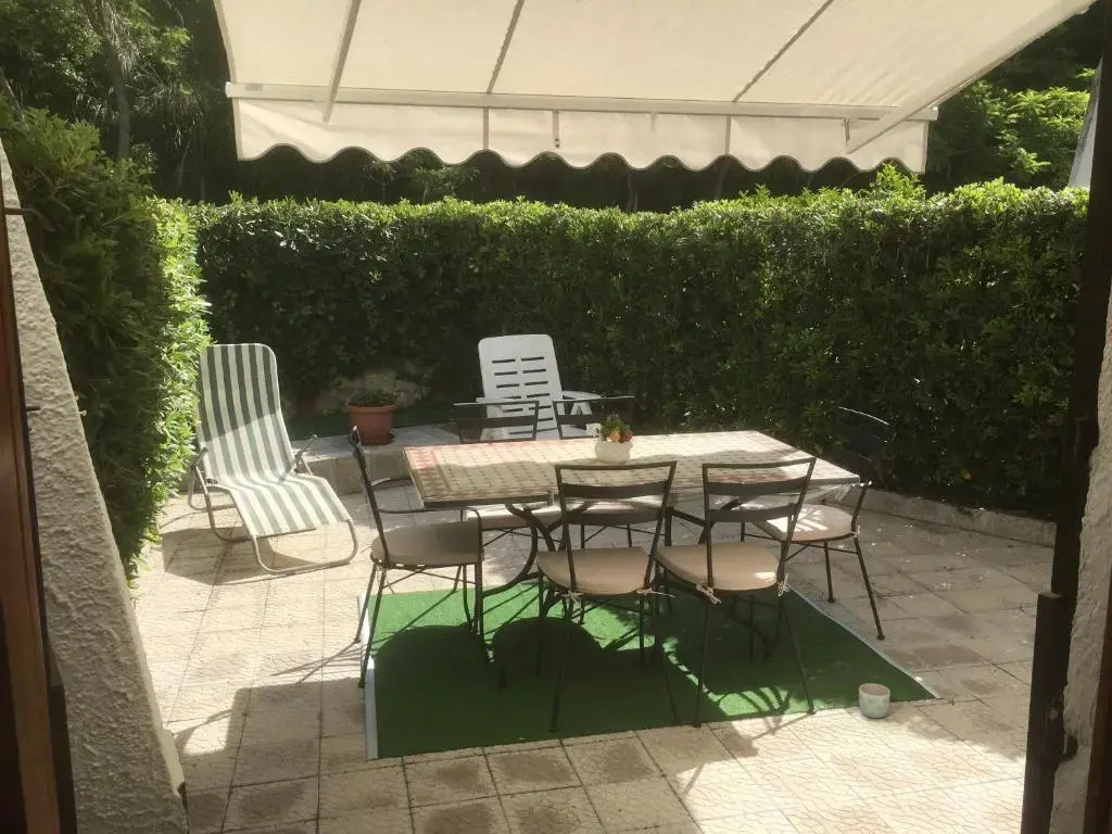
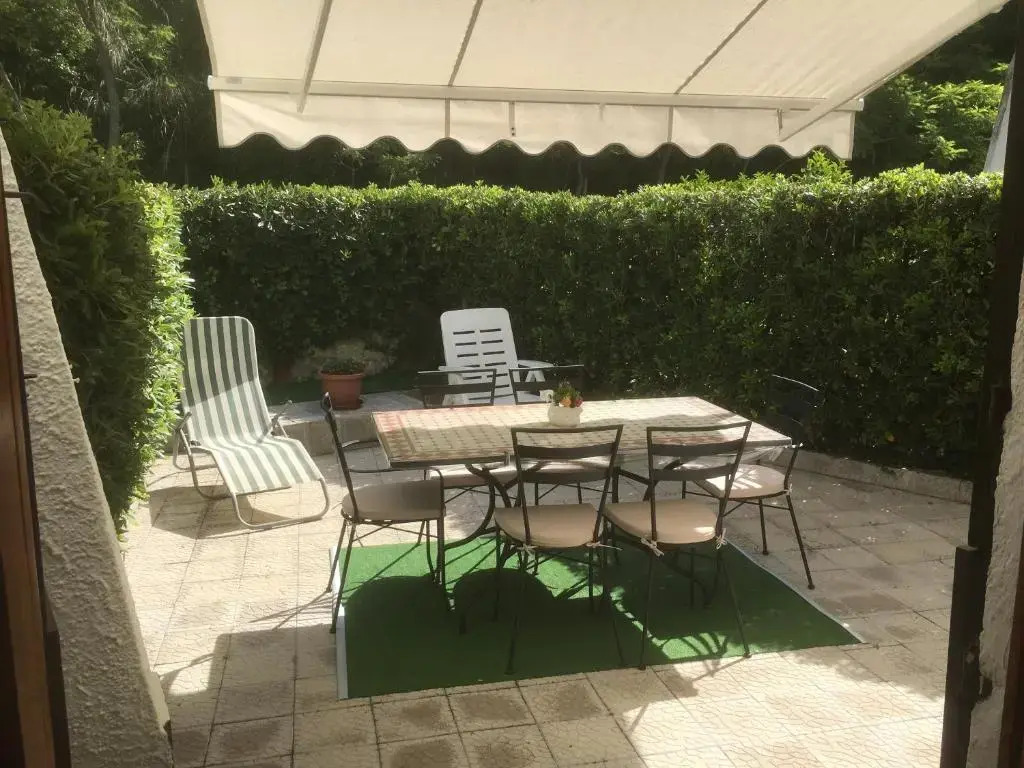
- planter [858,682,892,719]
